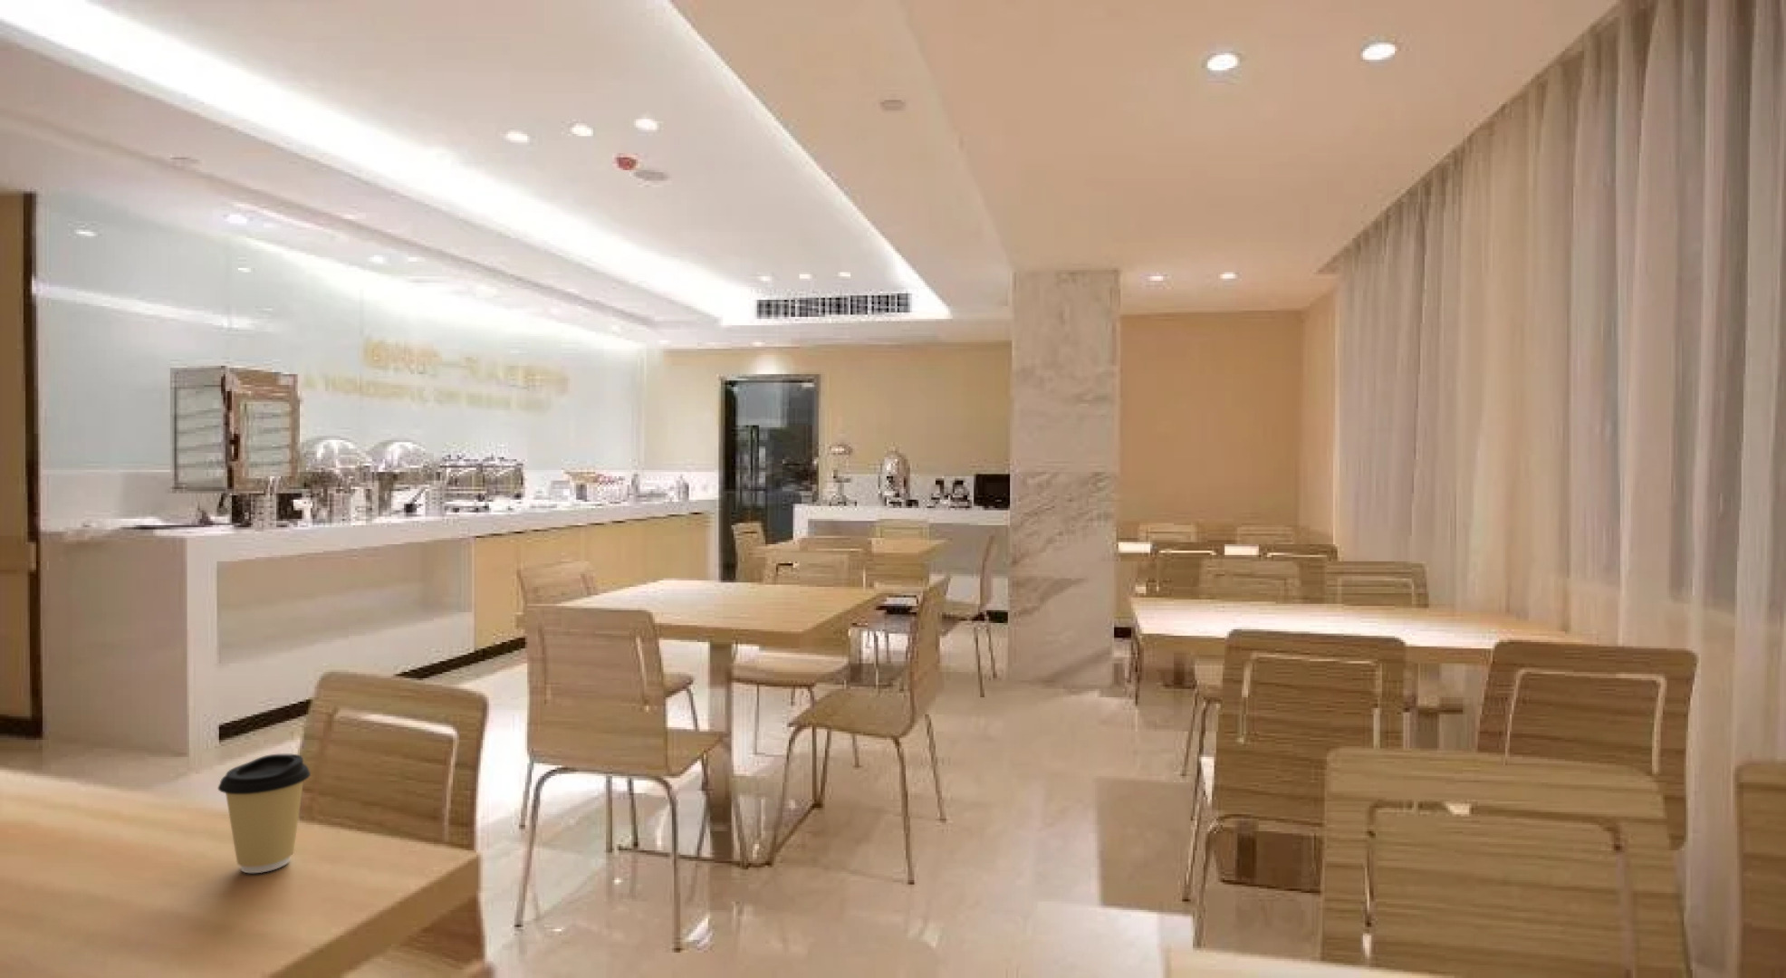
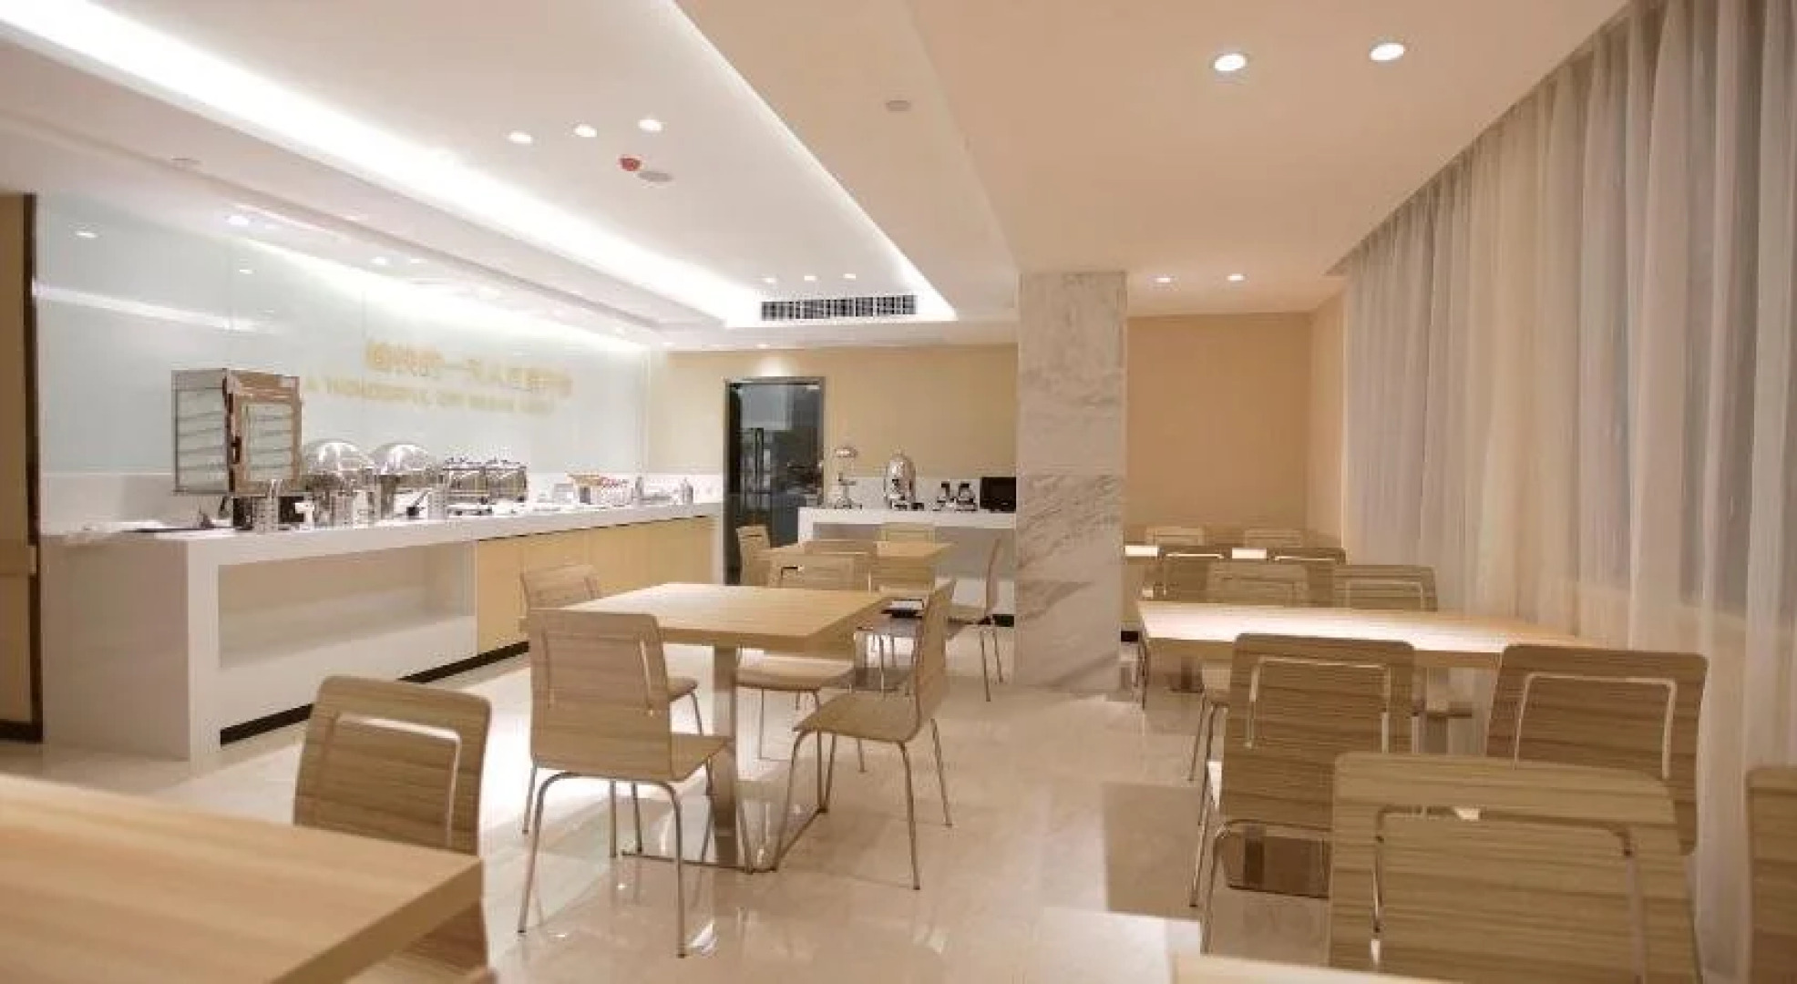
- coffee cup [217,754,312,874]
